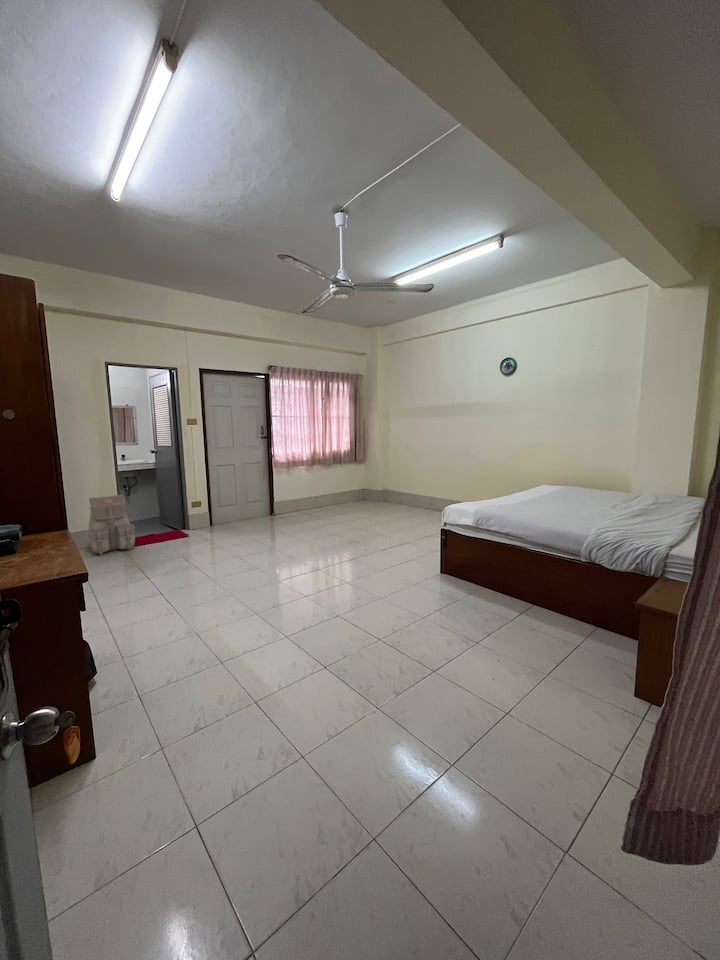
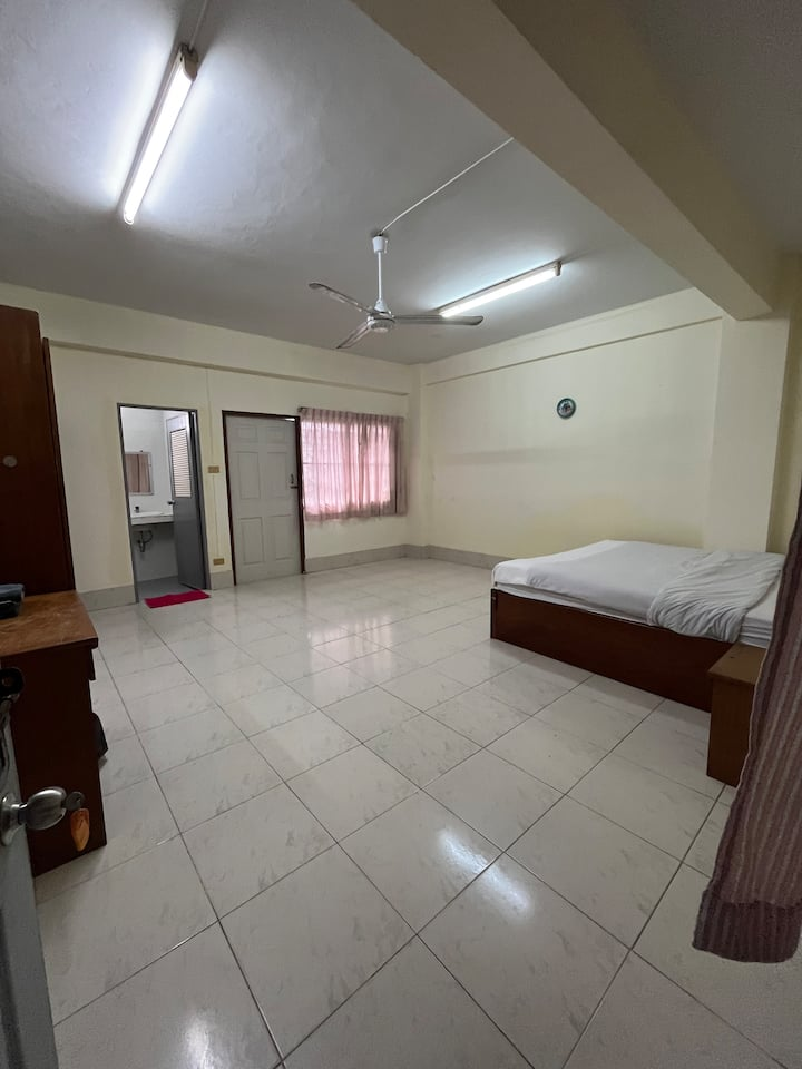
- backpack [83,494,136,556]
